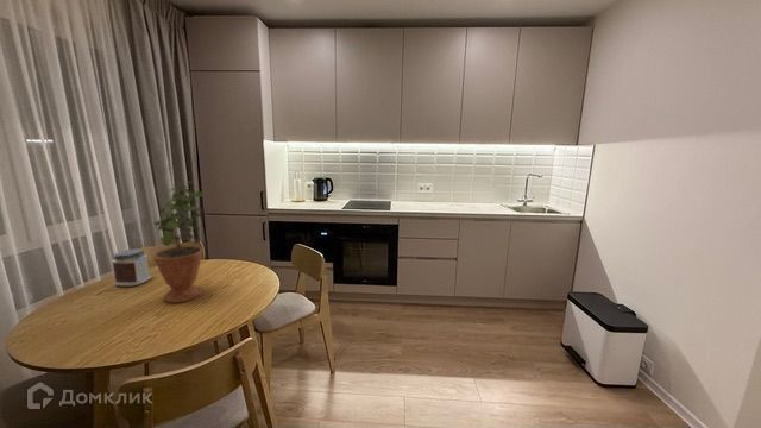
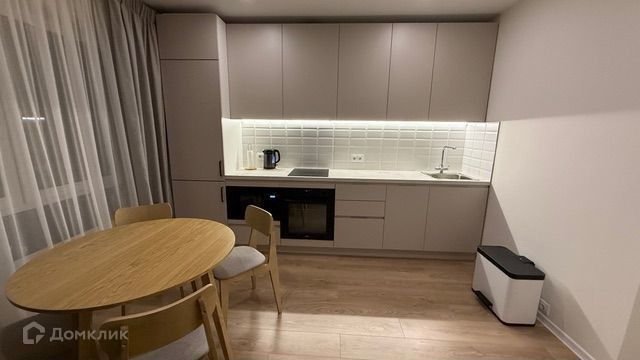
- potted plant [152,180,205,304]
- jar [111,247,152,288]
